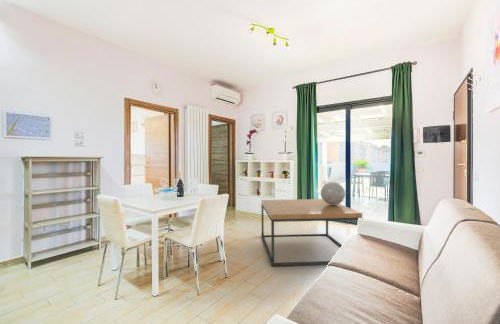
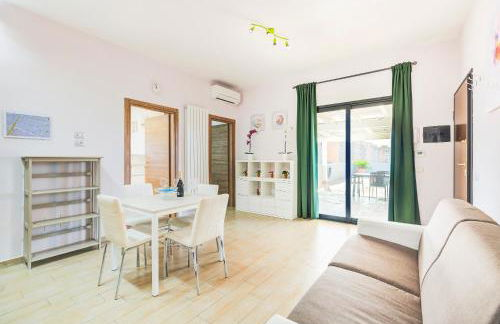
- coffee table [261,198,363,267]
- decorative sphere [320,181,346,205]
